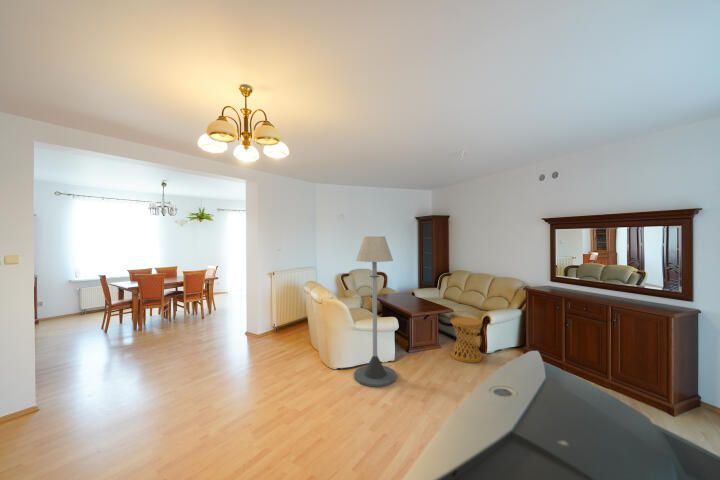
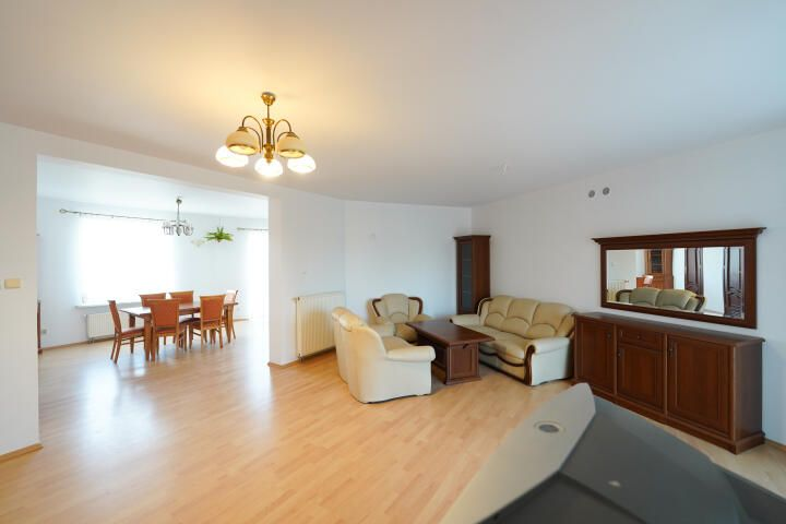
- side table [450,316,483,364]
- floor lamp [353,235,398,388]
